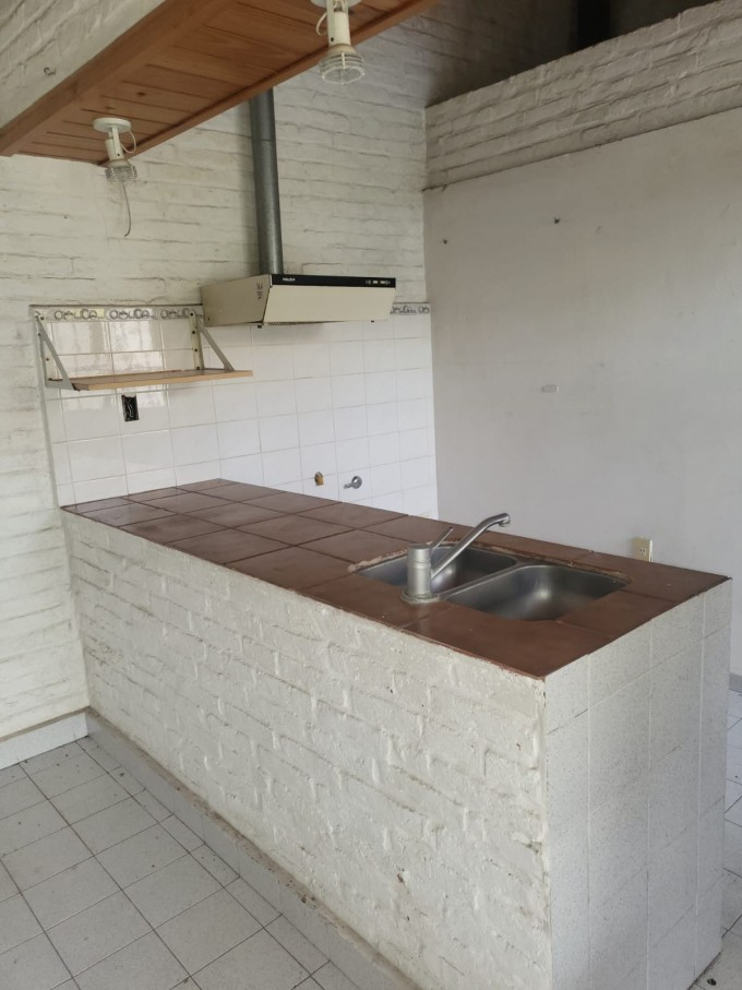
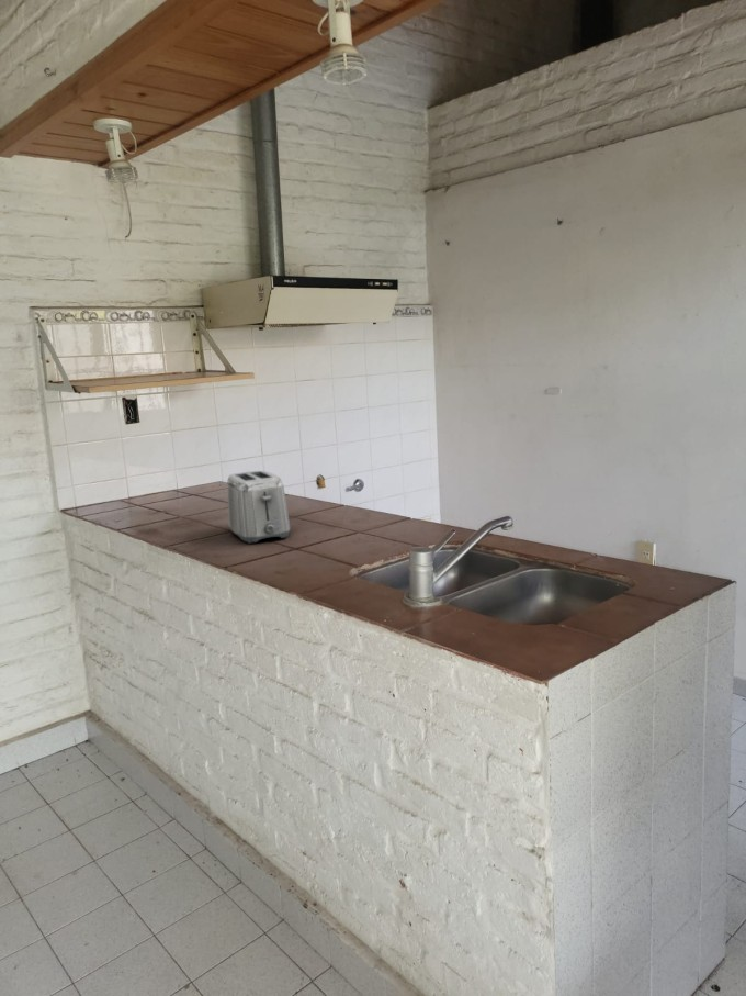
+ toaster [226,470,291,545]
